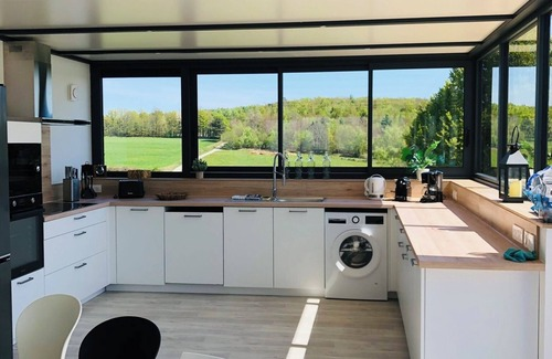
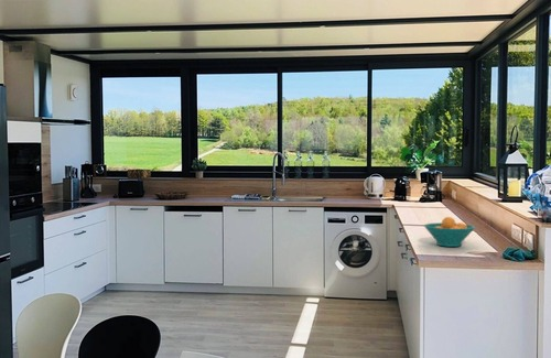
+ fruit bowl [423,216,476,248]
